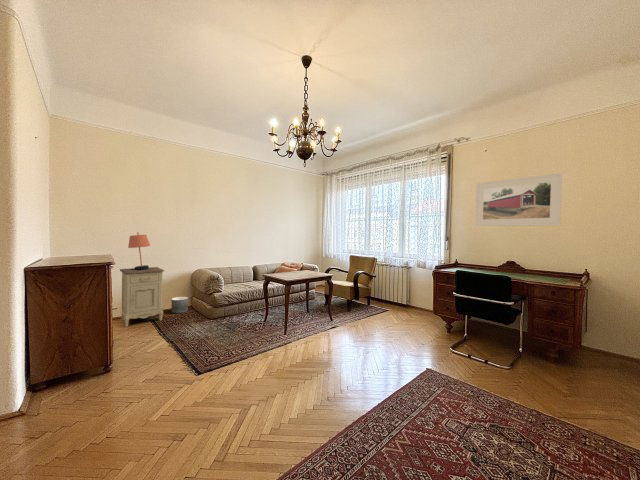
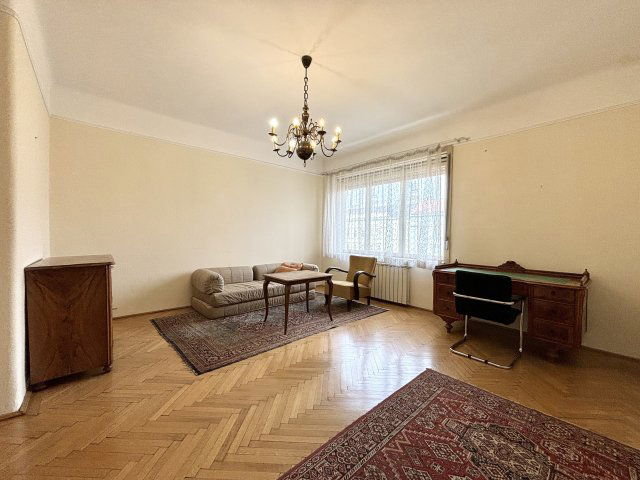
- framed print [474,172,563,227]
- table lamp [127,231,151,270]
- planter [171,296,189,314]
- nightstand [119,266,165,328]
